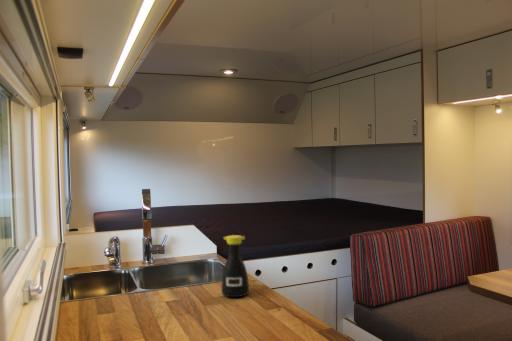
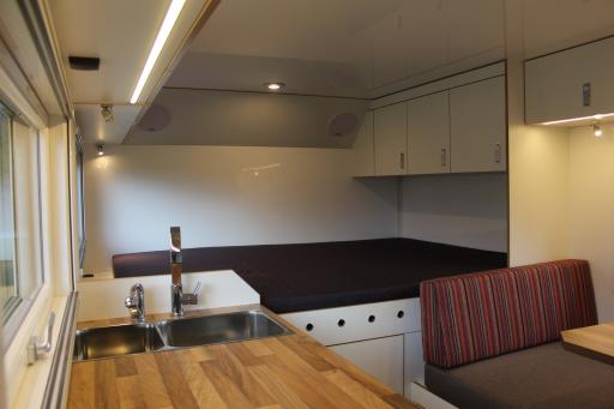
- bottle [221,234,250,298]
